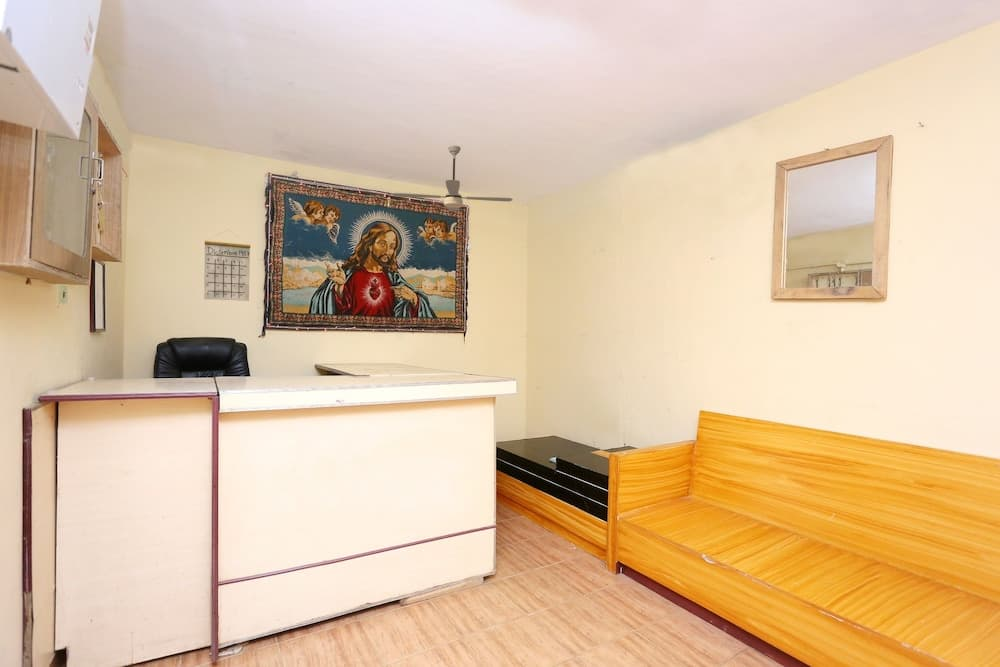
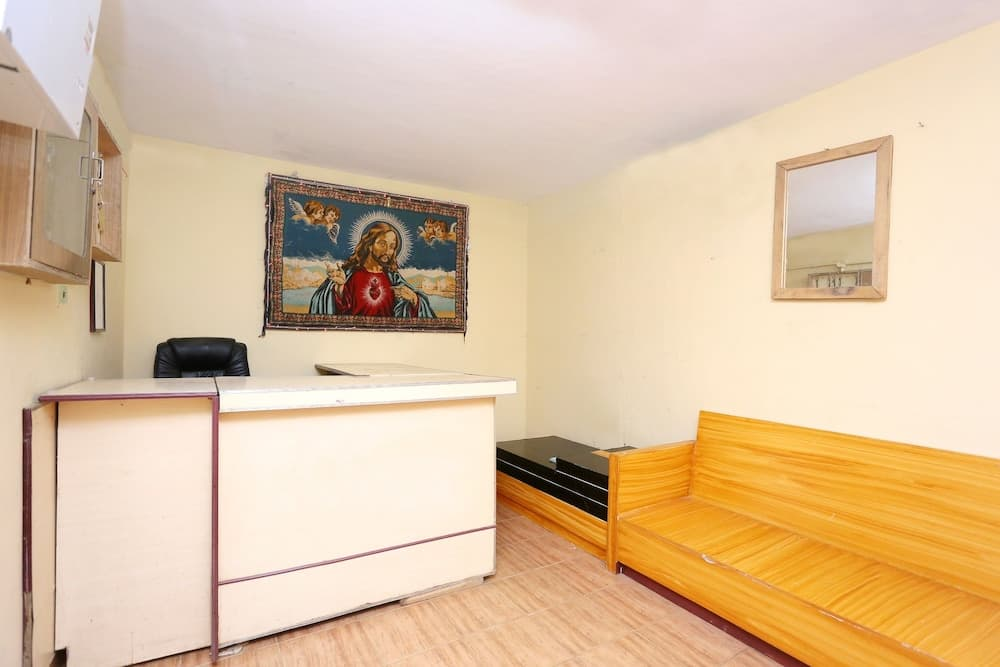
- calendar [203,229,251,302]
- ceiling fan [392,144,513,212]
